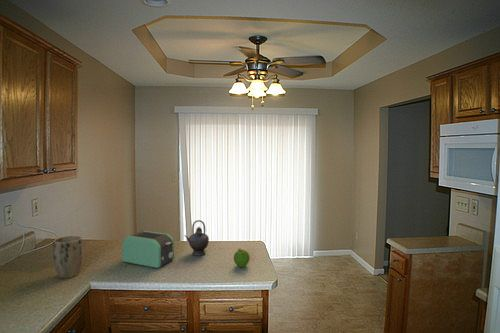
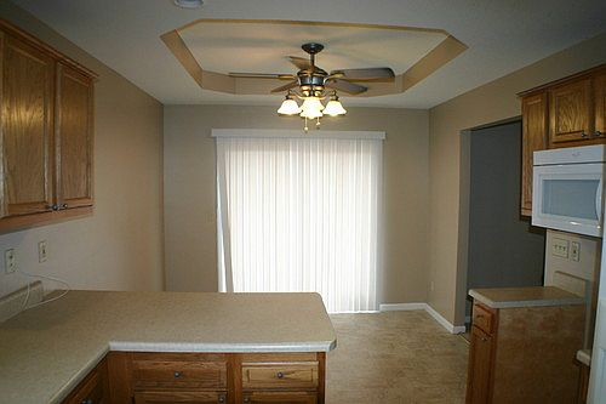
- fruit [233,247,250,268]
- toaster [121,230,175,269]
- plant pot [52,235,83,279]
- teapot [183,219,210,256]
